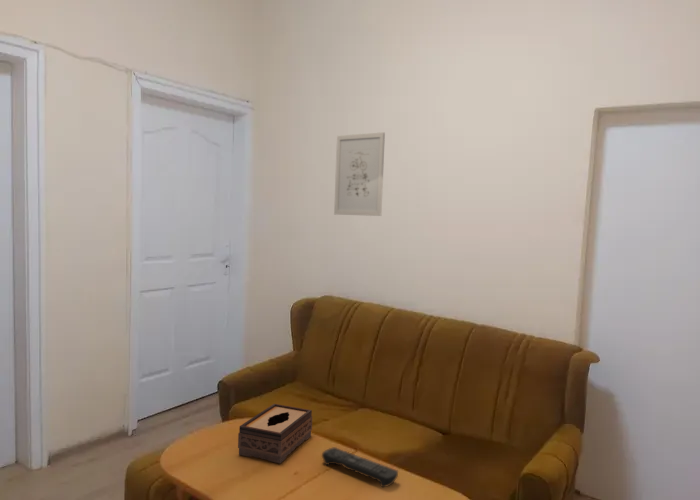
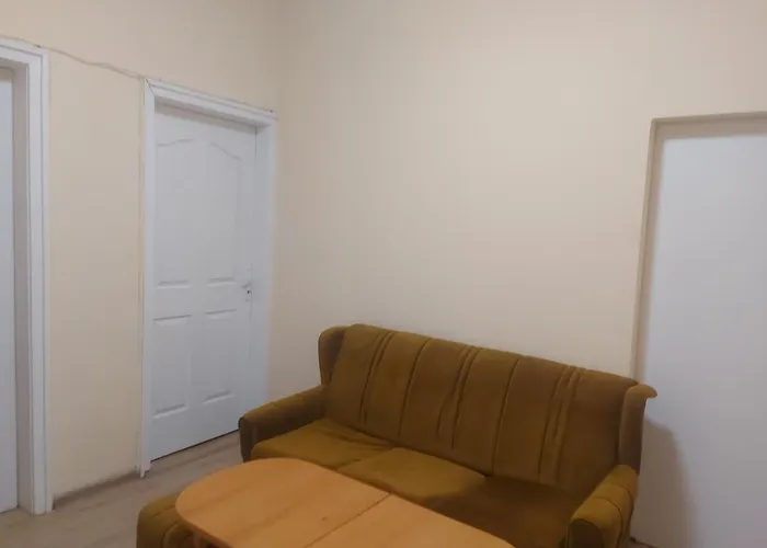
- tissue box [237,403,313,464]
- wall art [333,131,386,217]
- remote control [321,446,399,488]
